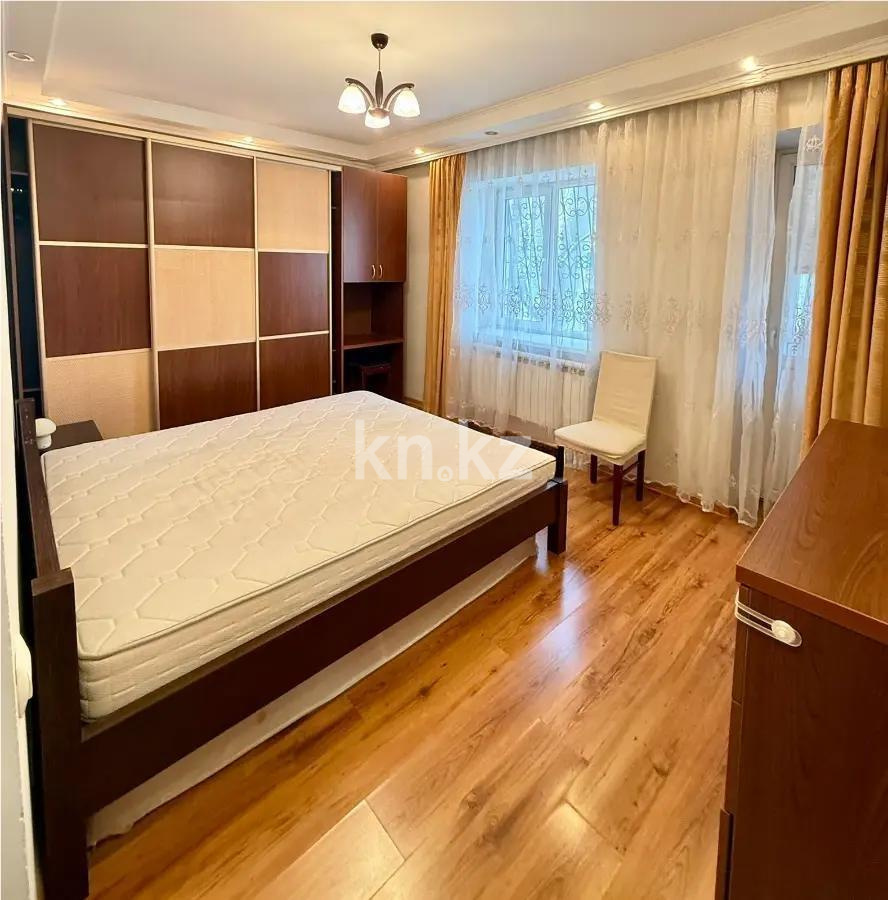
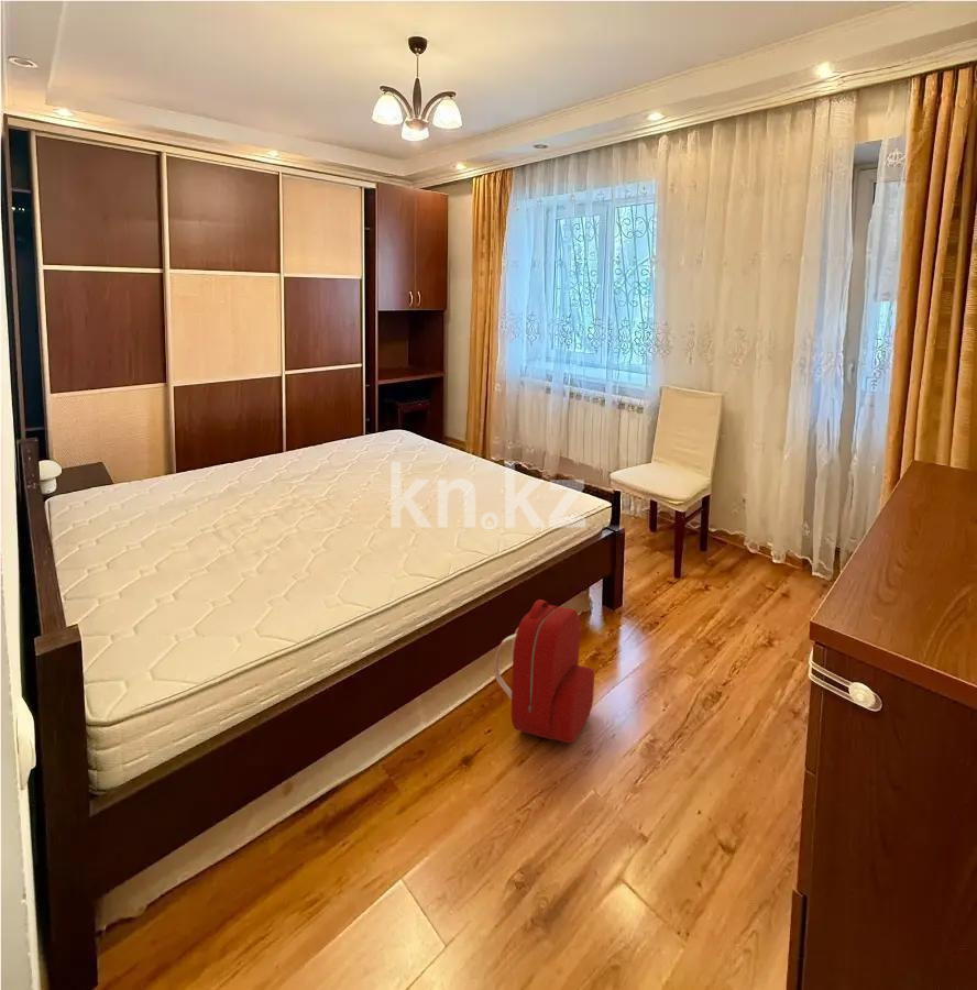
+ backpack [493,598,595,745]
